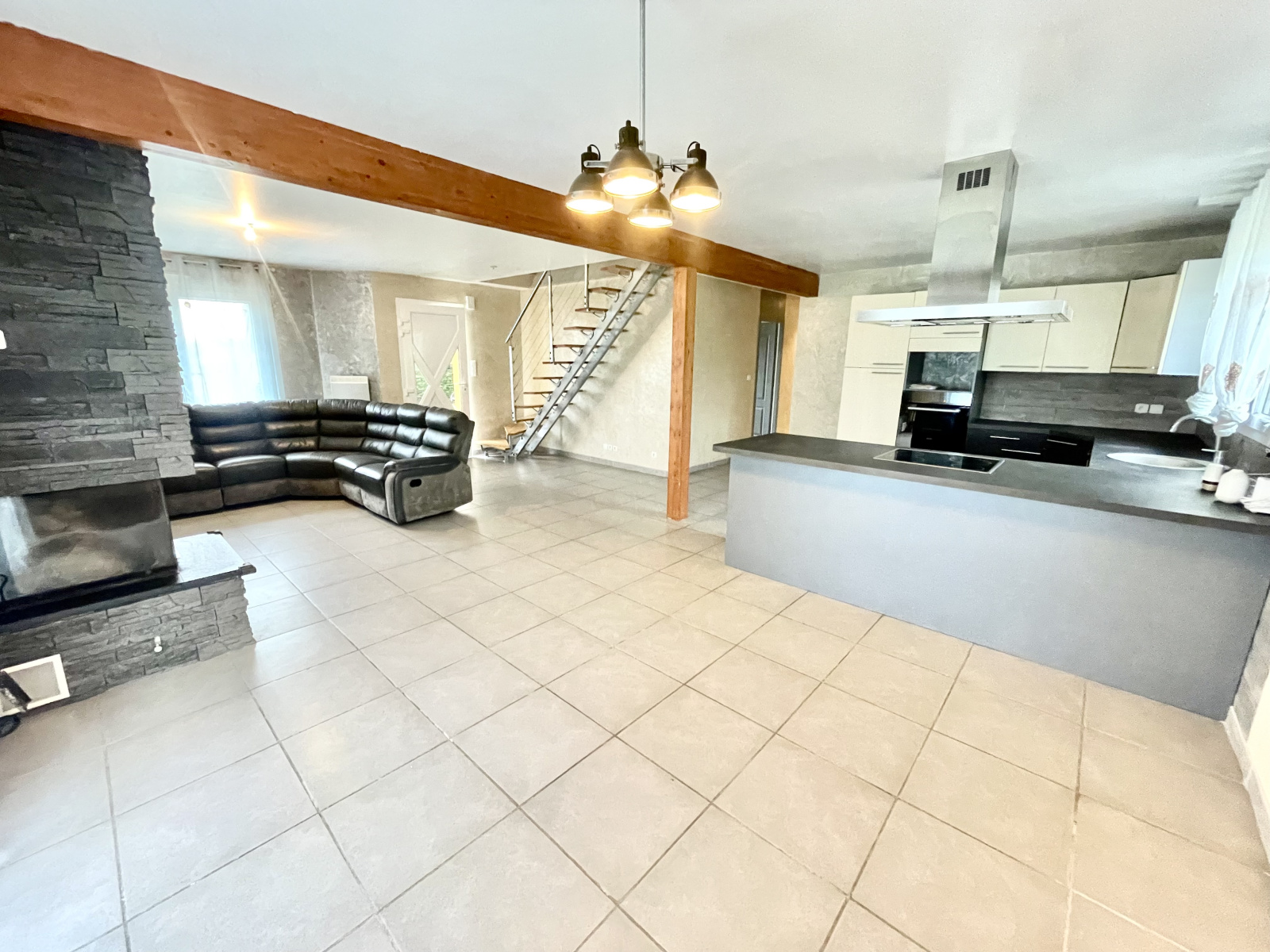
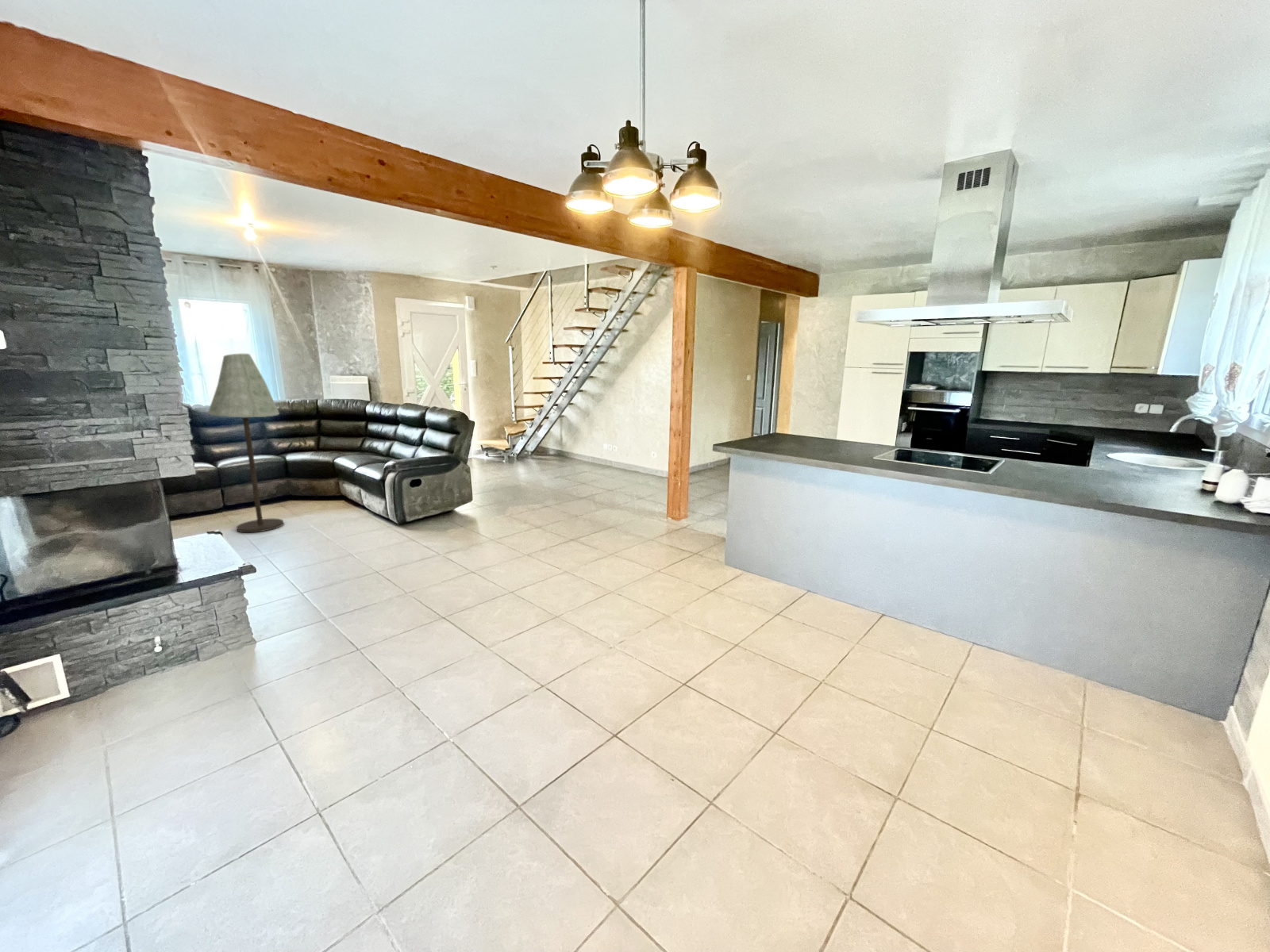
+ floor lamp [207,353,284,533]
